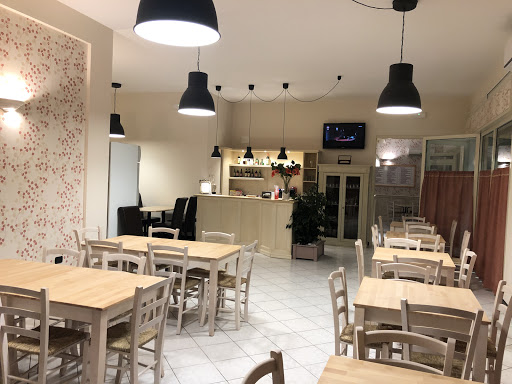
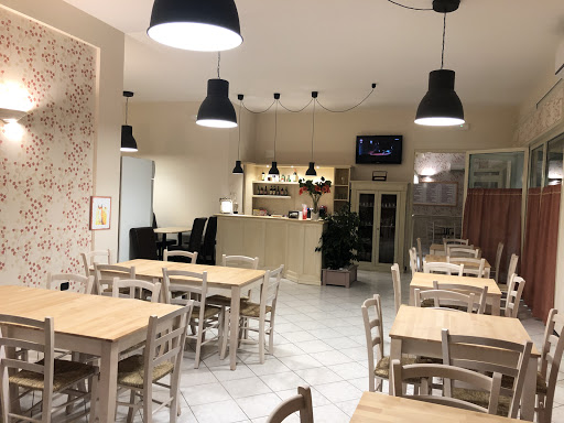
+ wall art [88,195,112,231]
